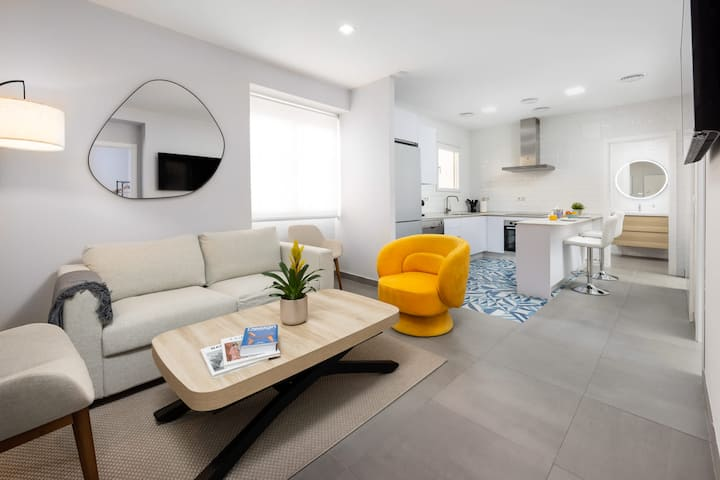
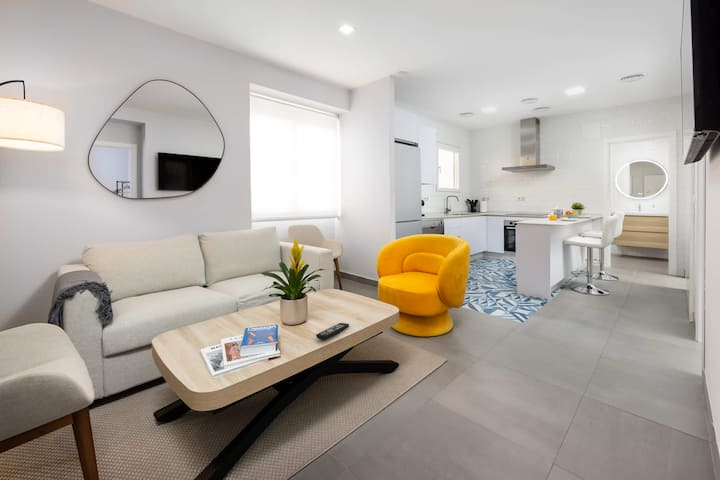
+ remote control [315,322,350,341]
